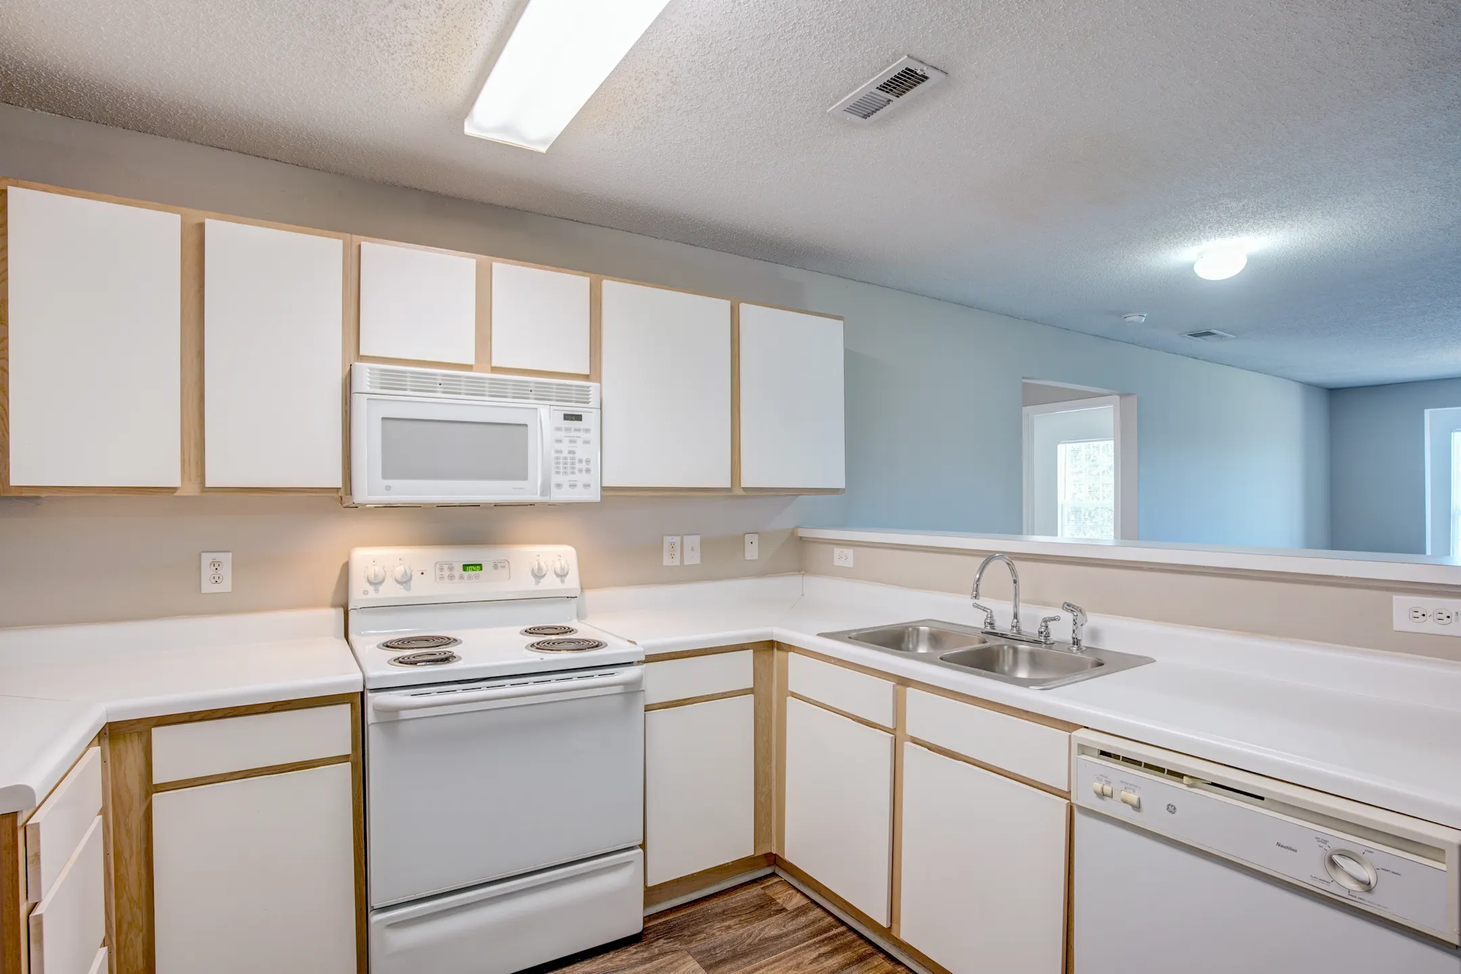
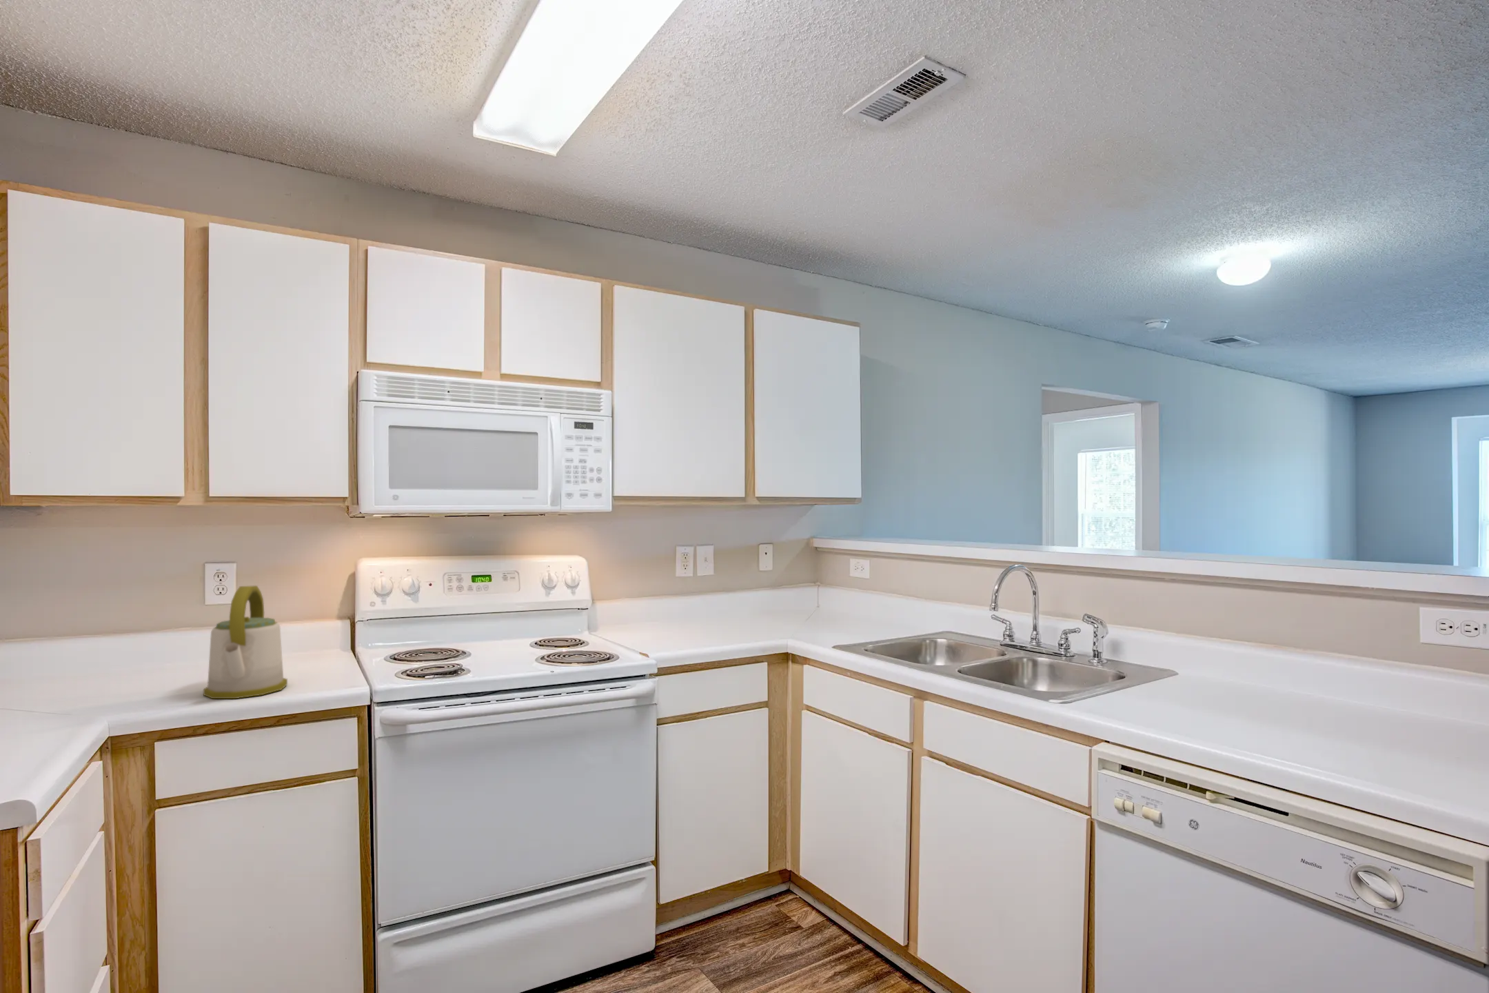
+ kettle [203,585,288,699]
